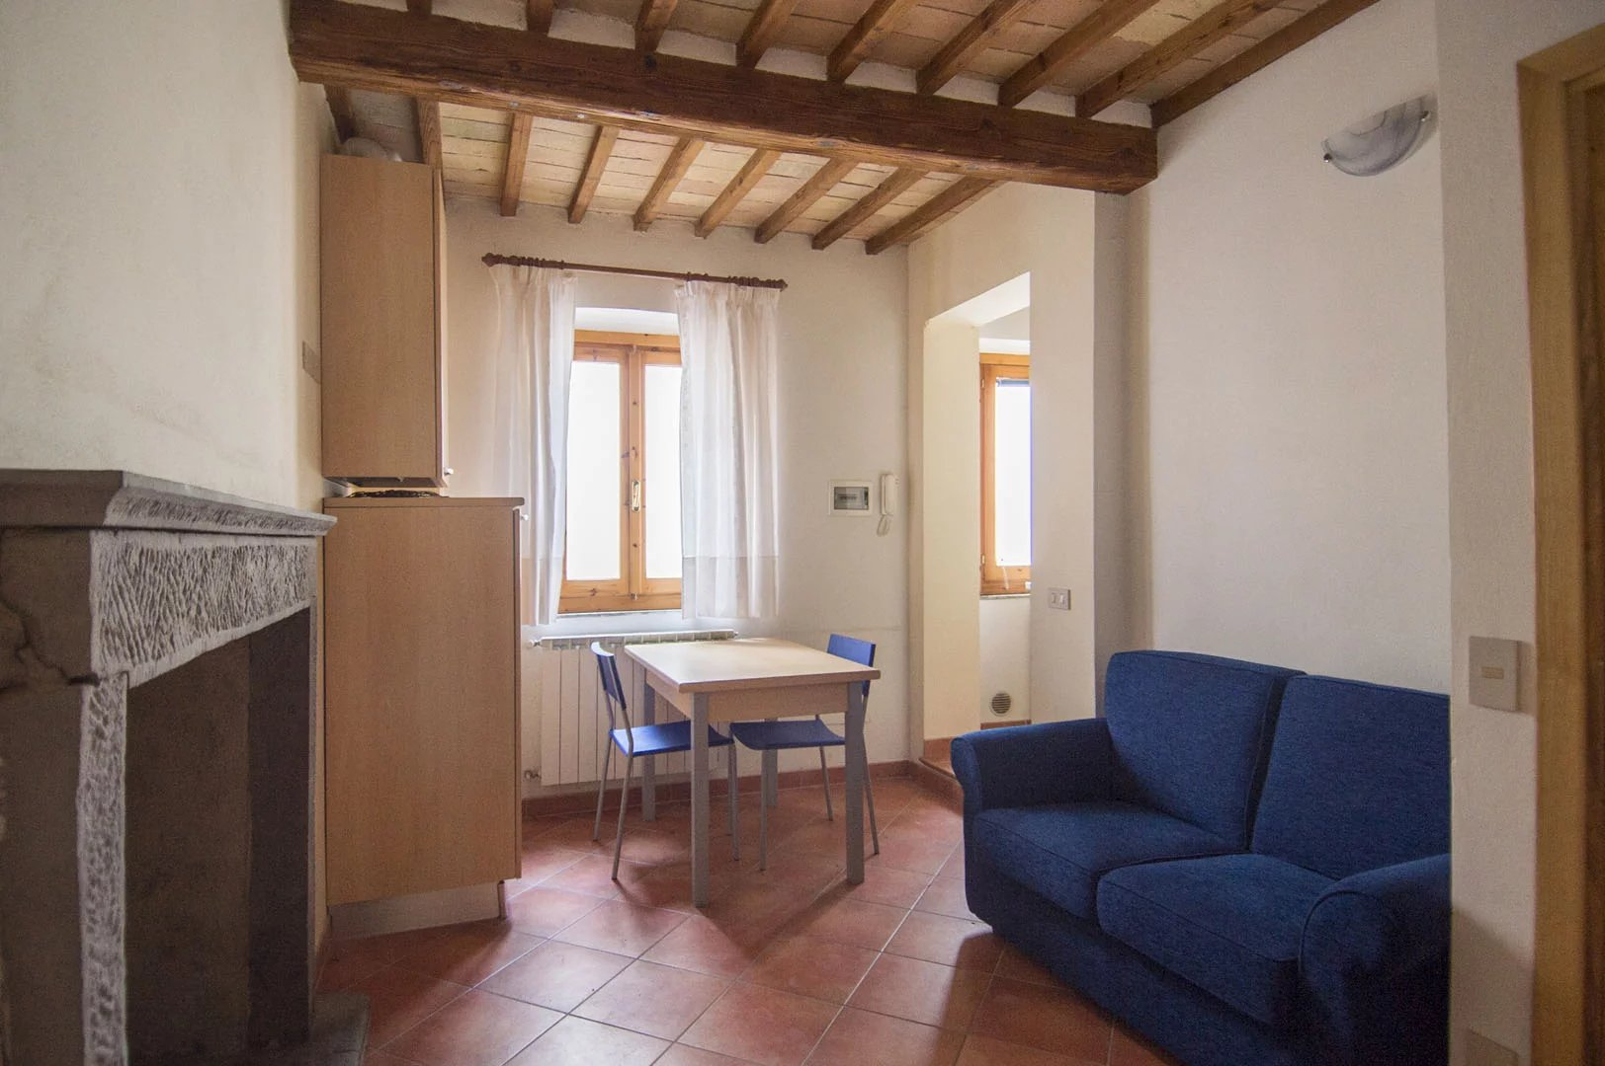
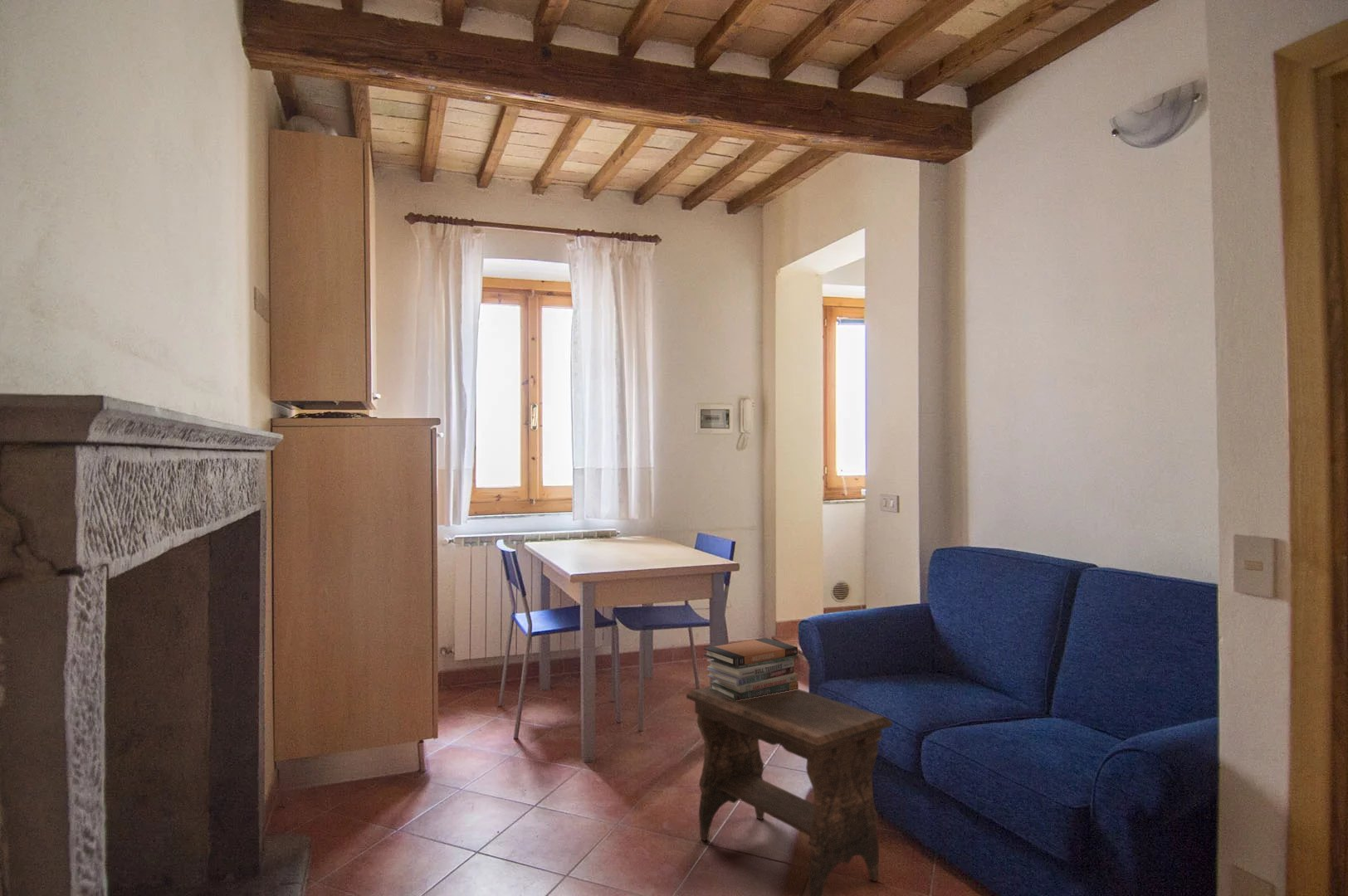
+ book stack [703,637,799,701]
+ footstool [686,685,893,896]
